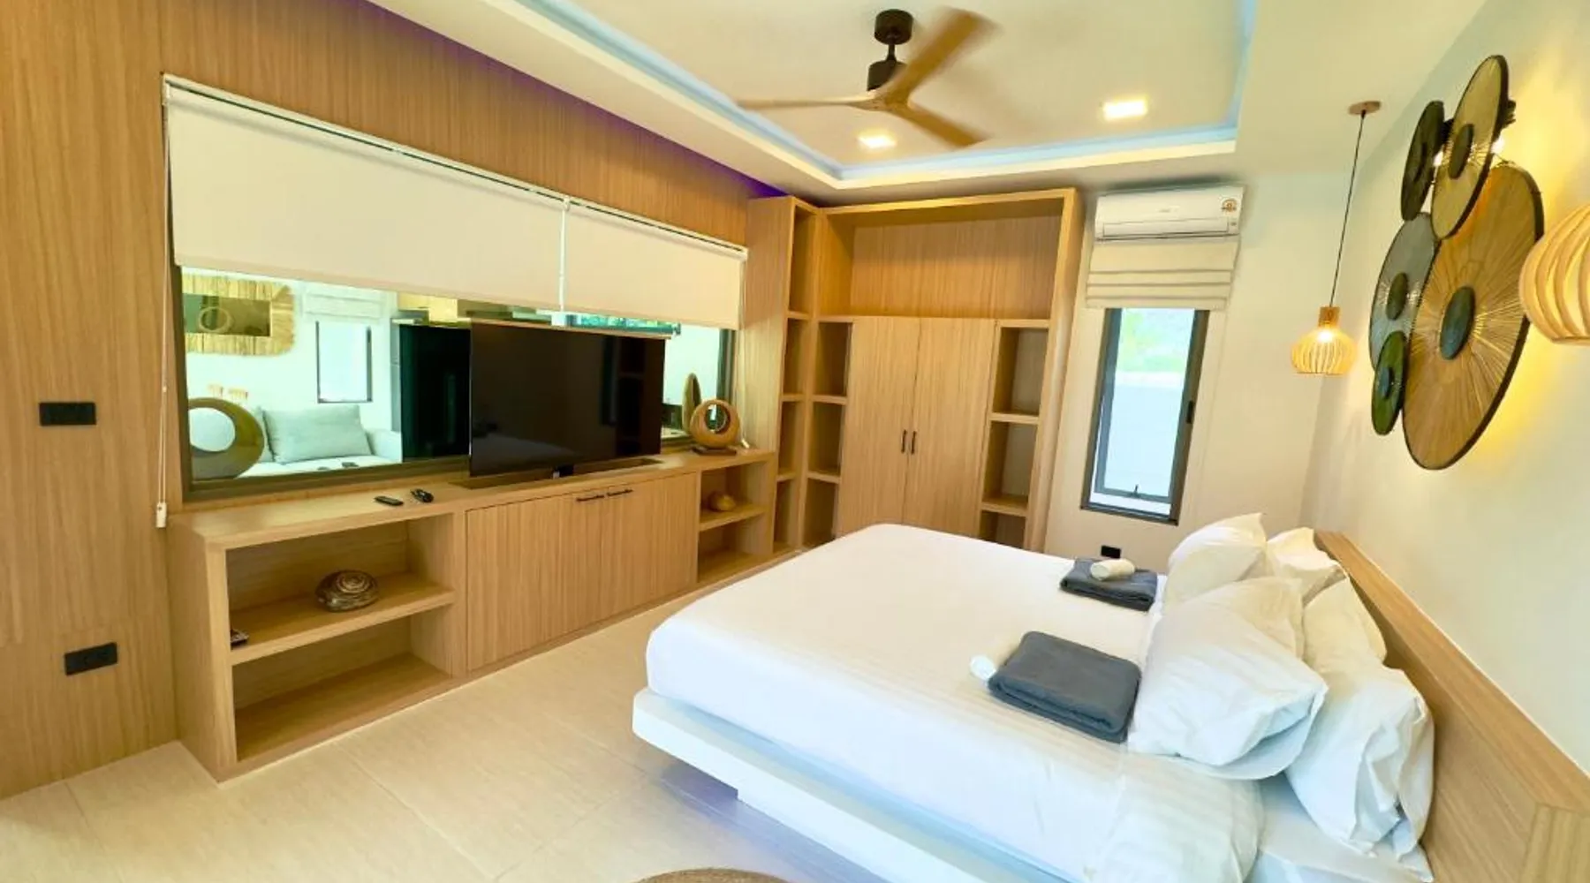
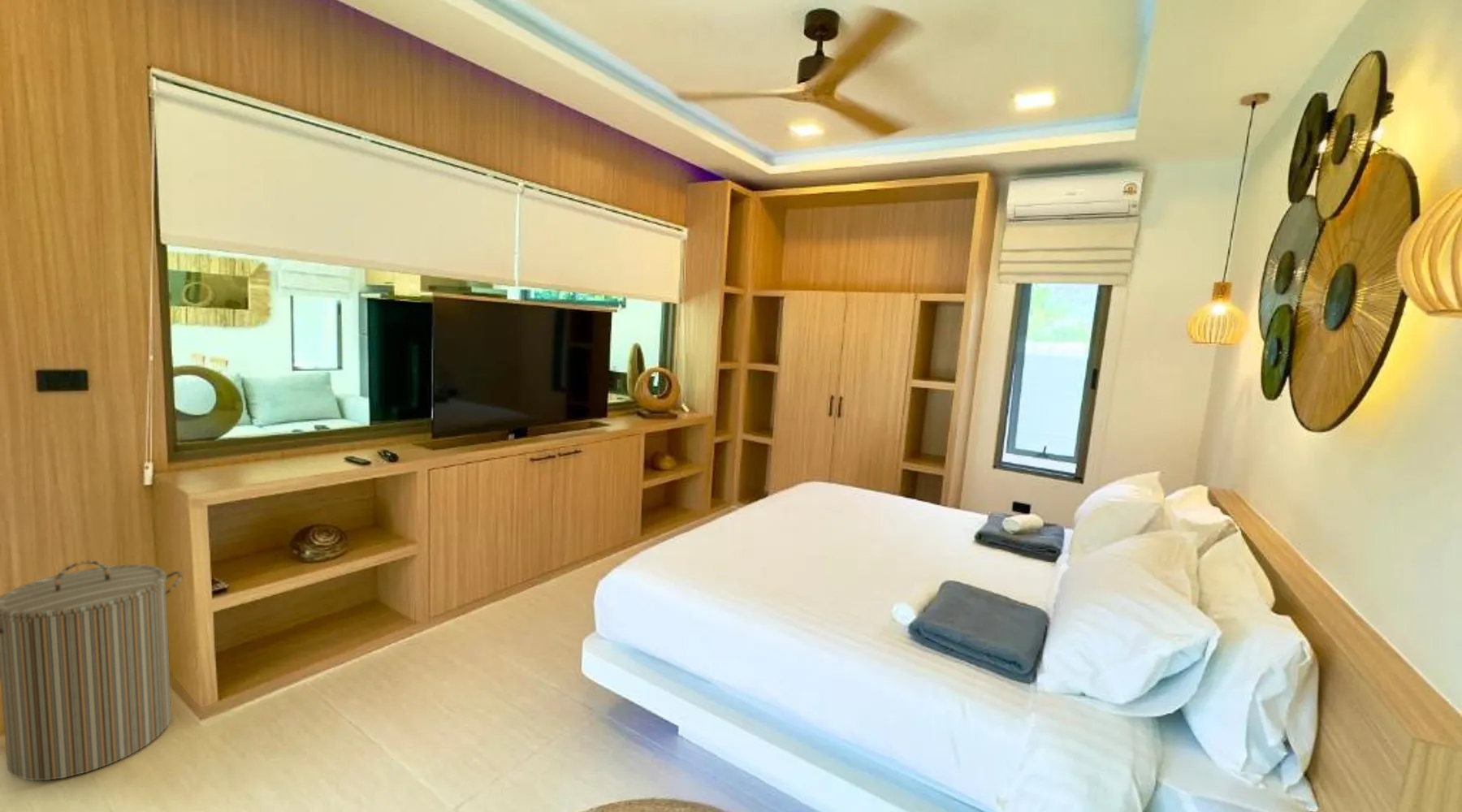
+ laundry hamper [0,559,184,781]
